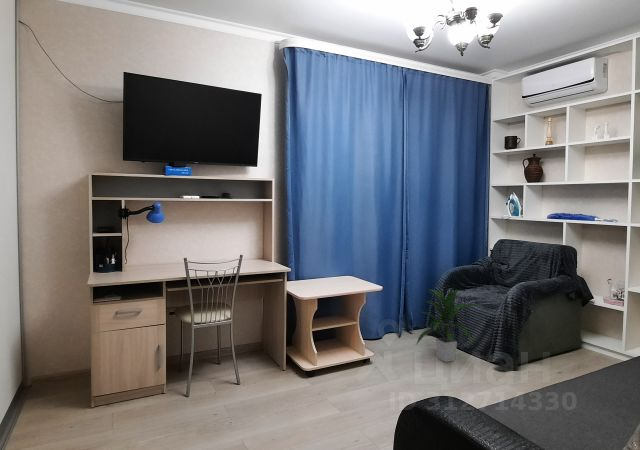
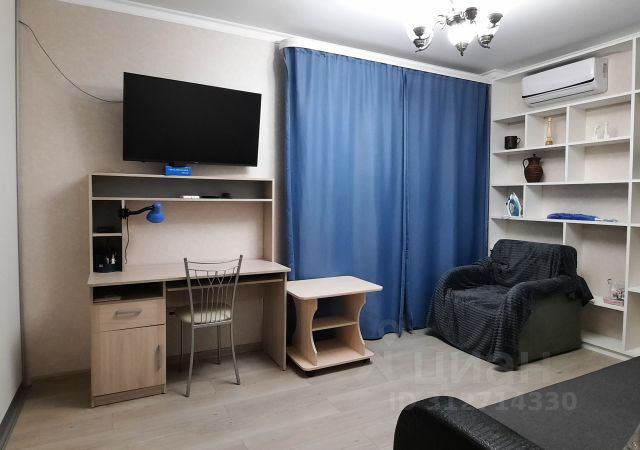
- indoor plant [415,286,477,363]
